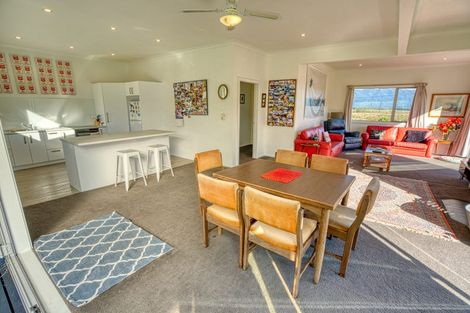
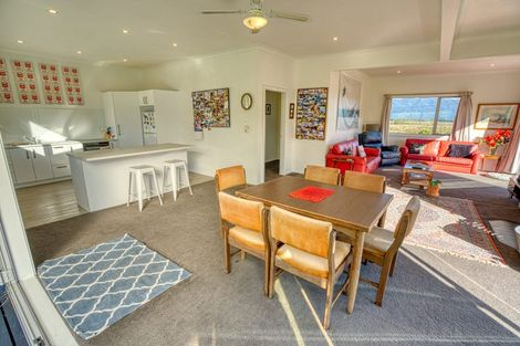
+ potted plant [423,178,444,198]
